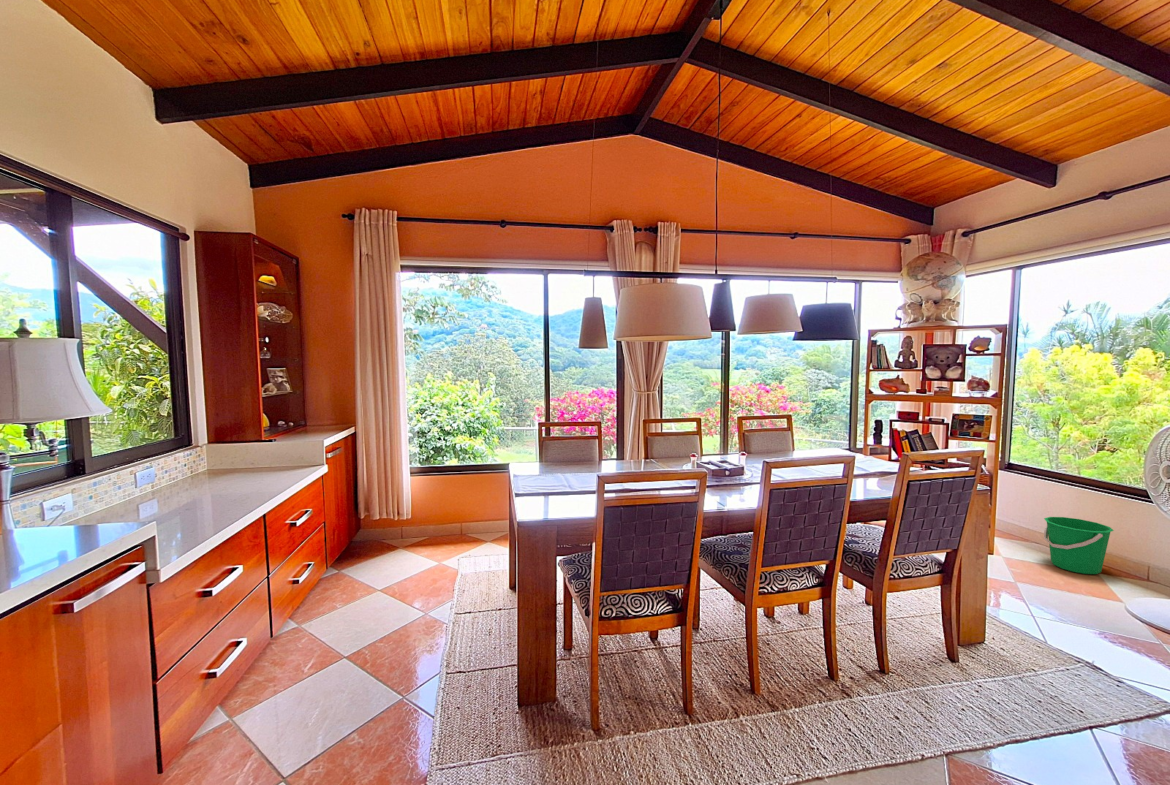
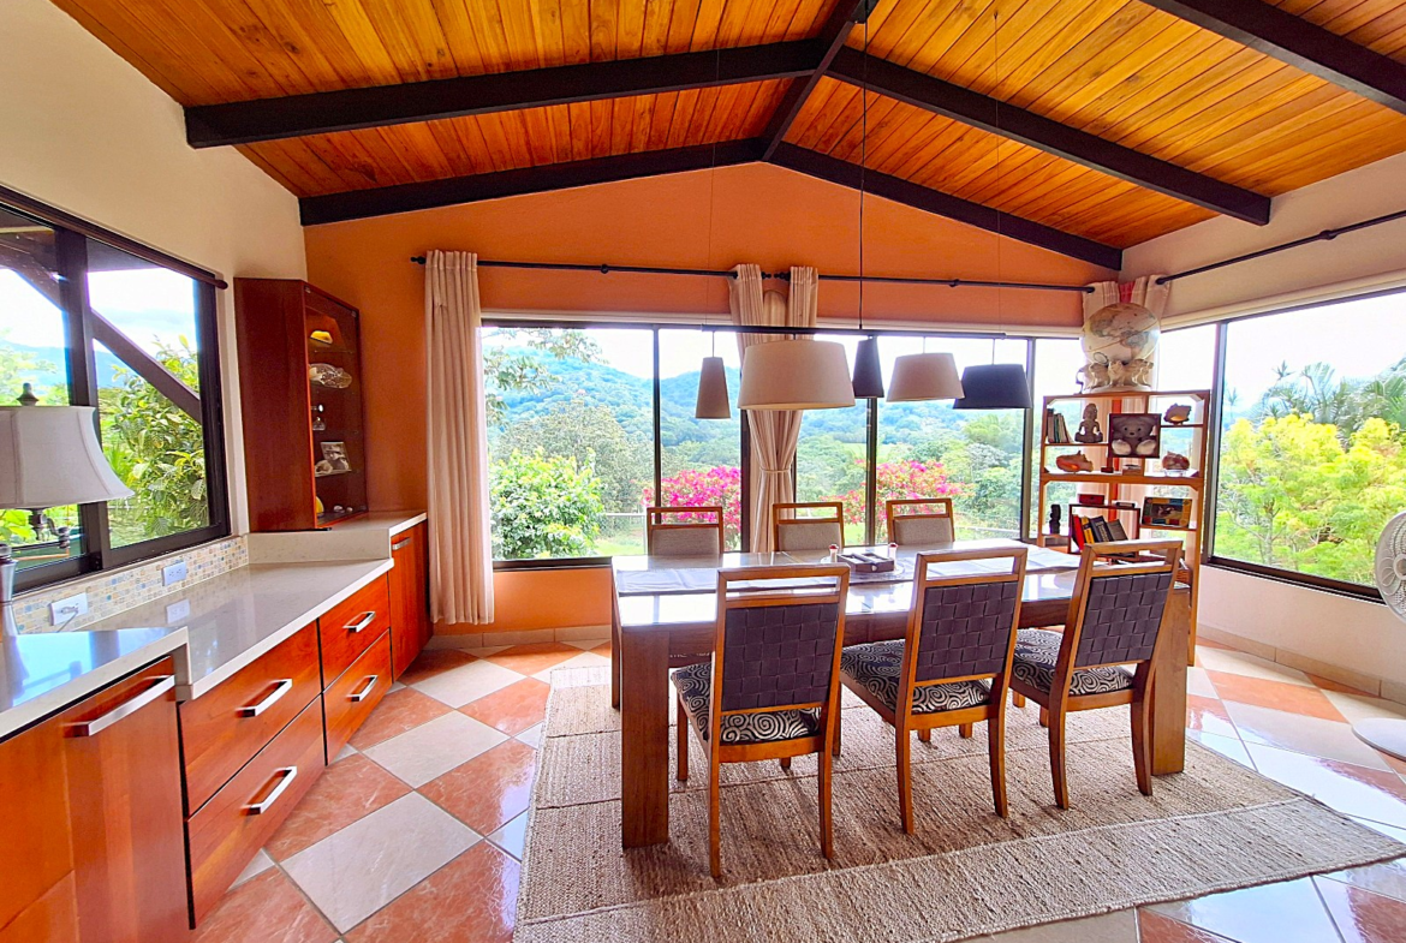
- bucket [1043,516,1115,575]
